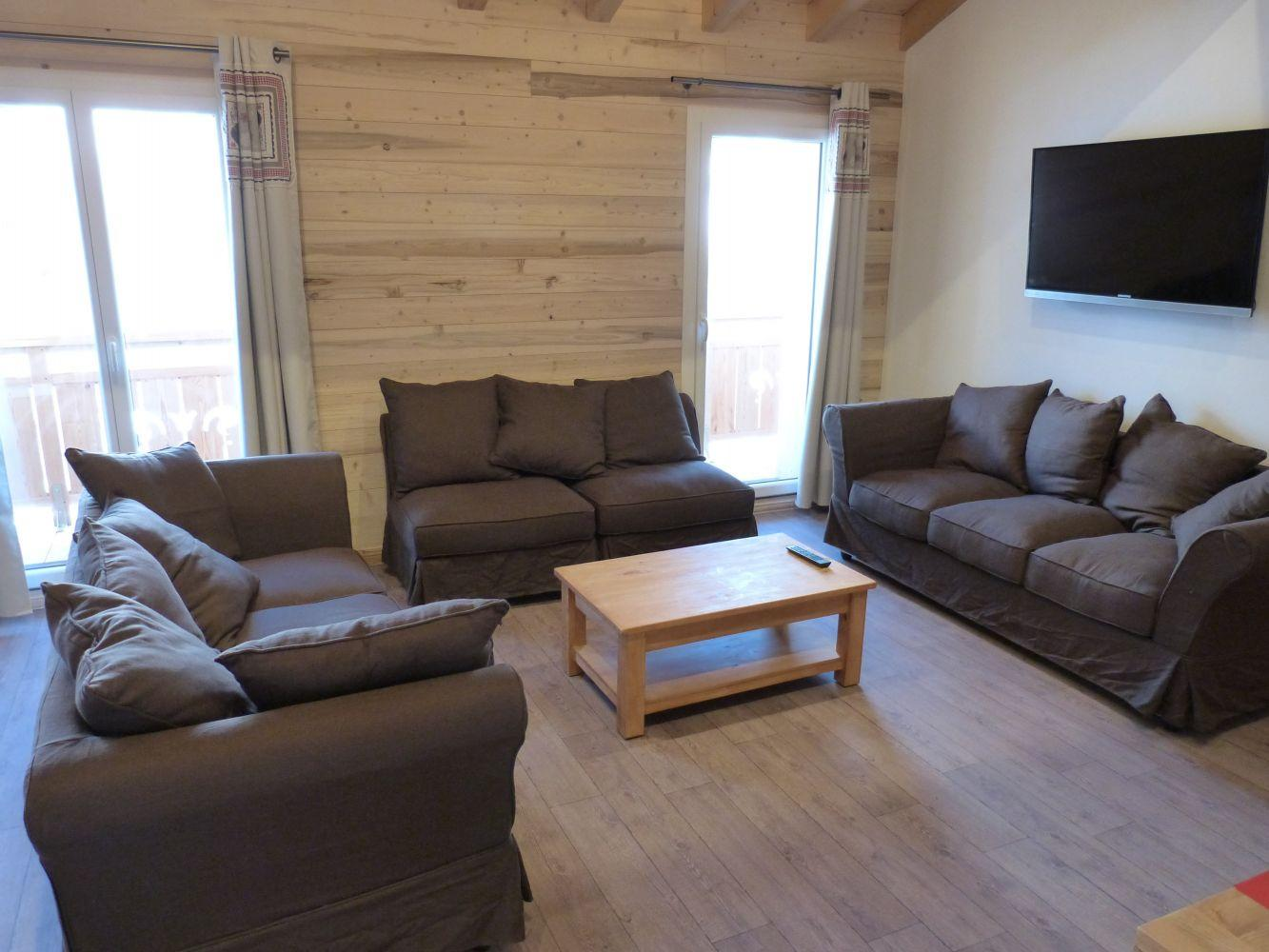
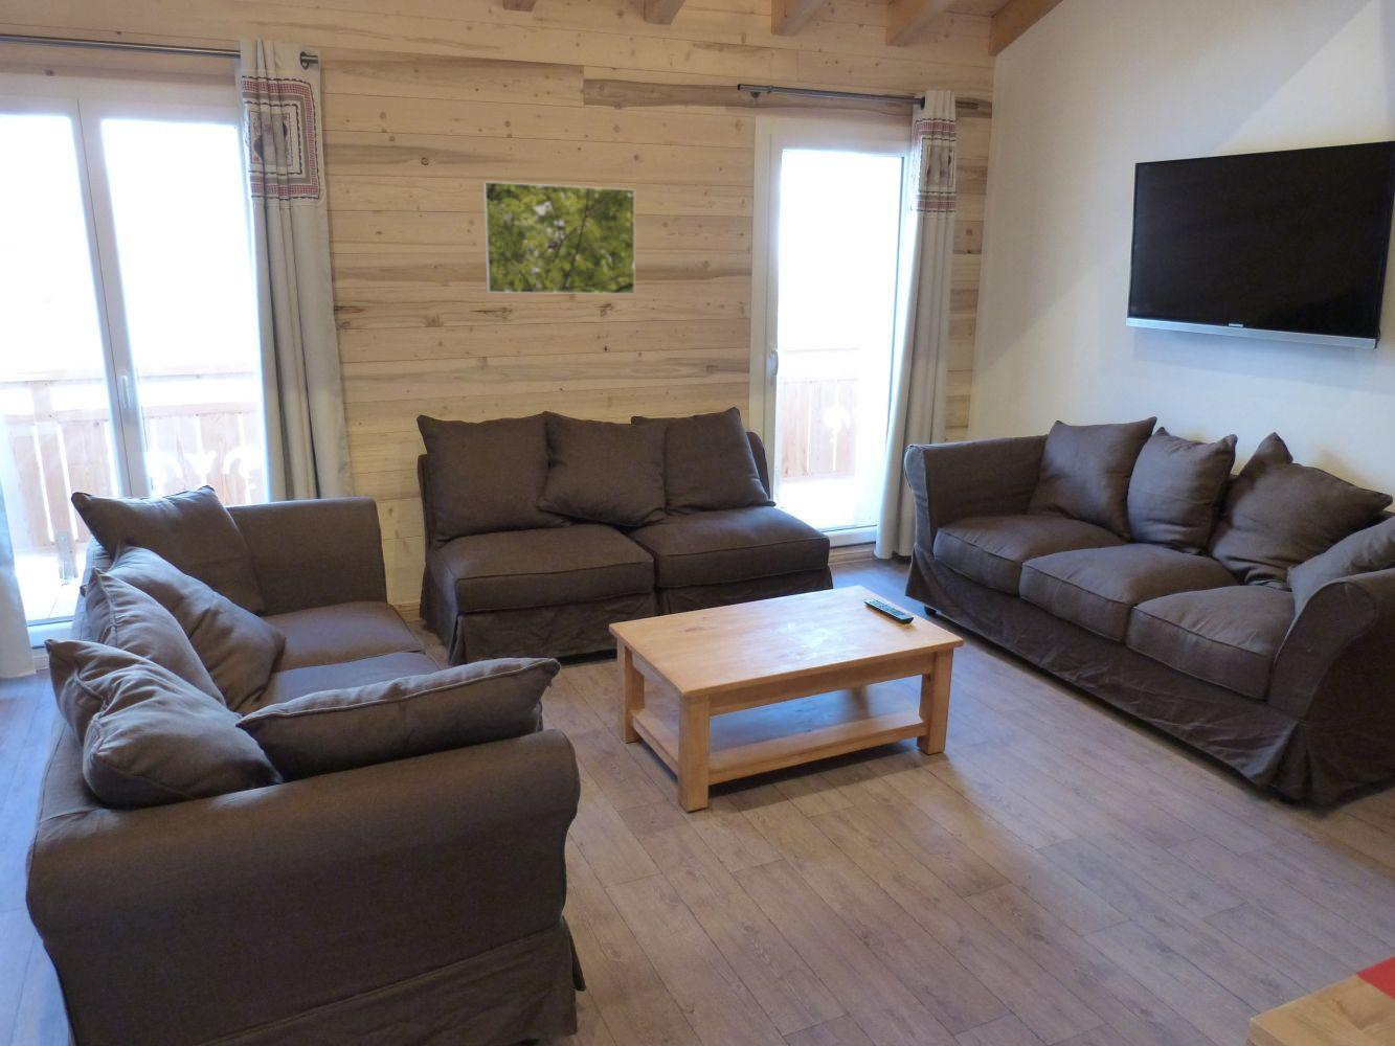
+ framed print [483,180,636,294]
